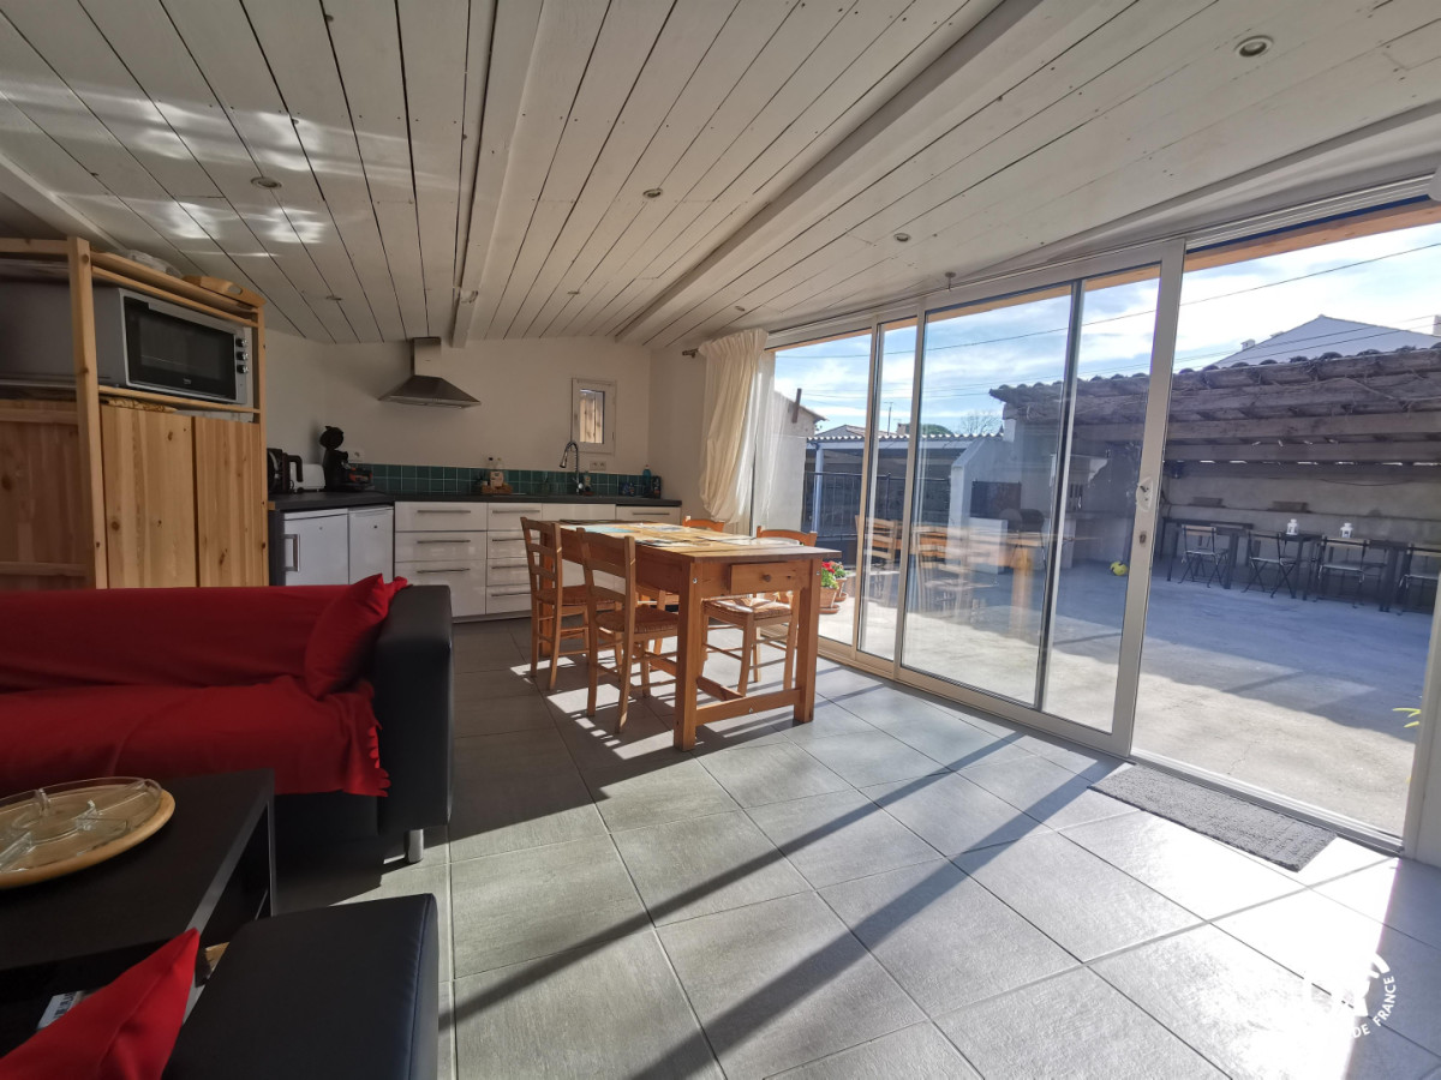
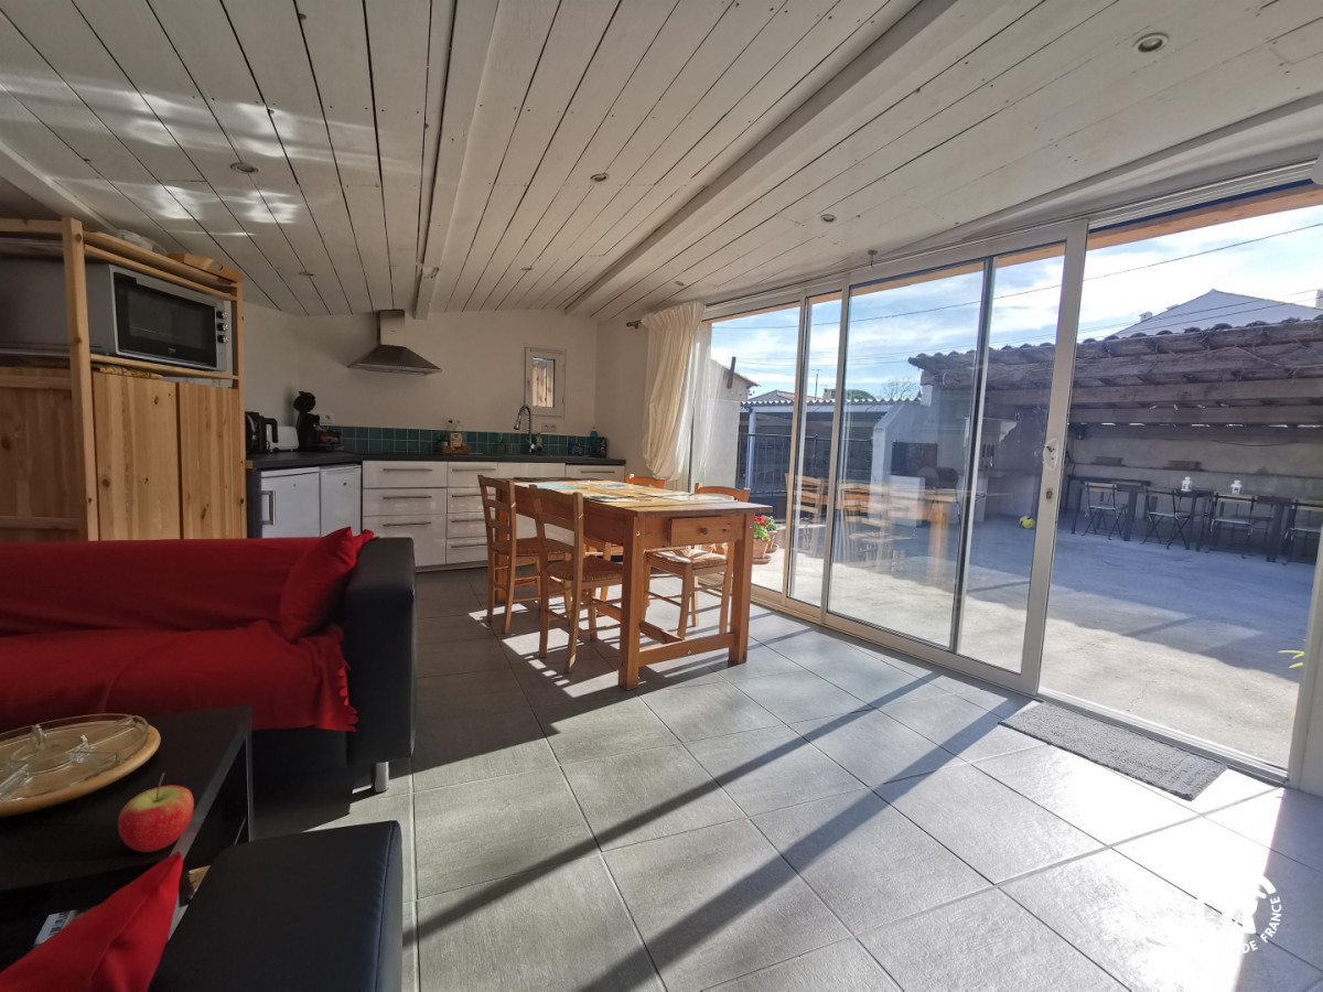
+ apple [117,772,195,853]
